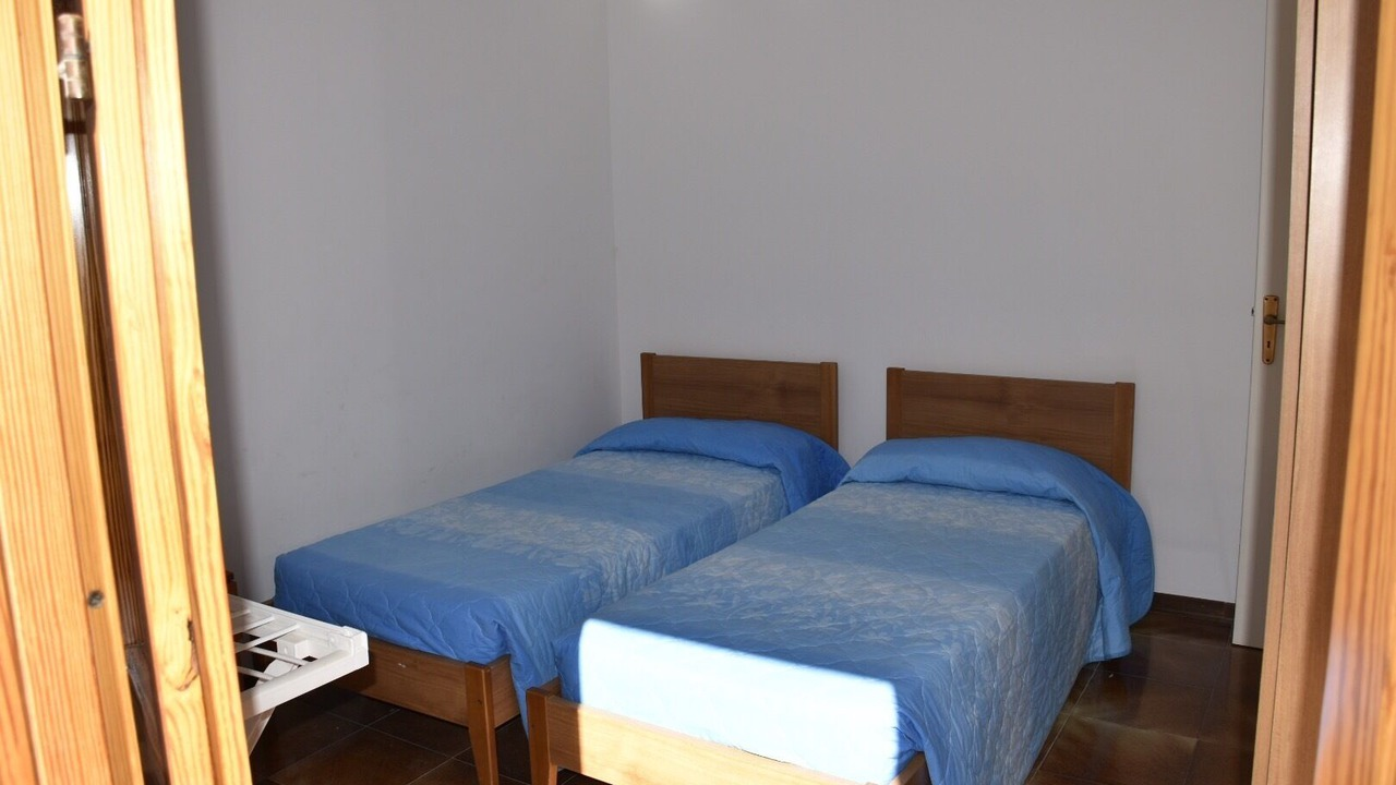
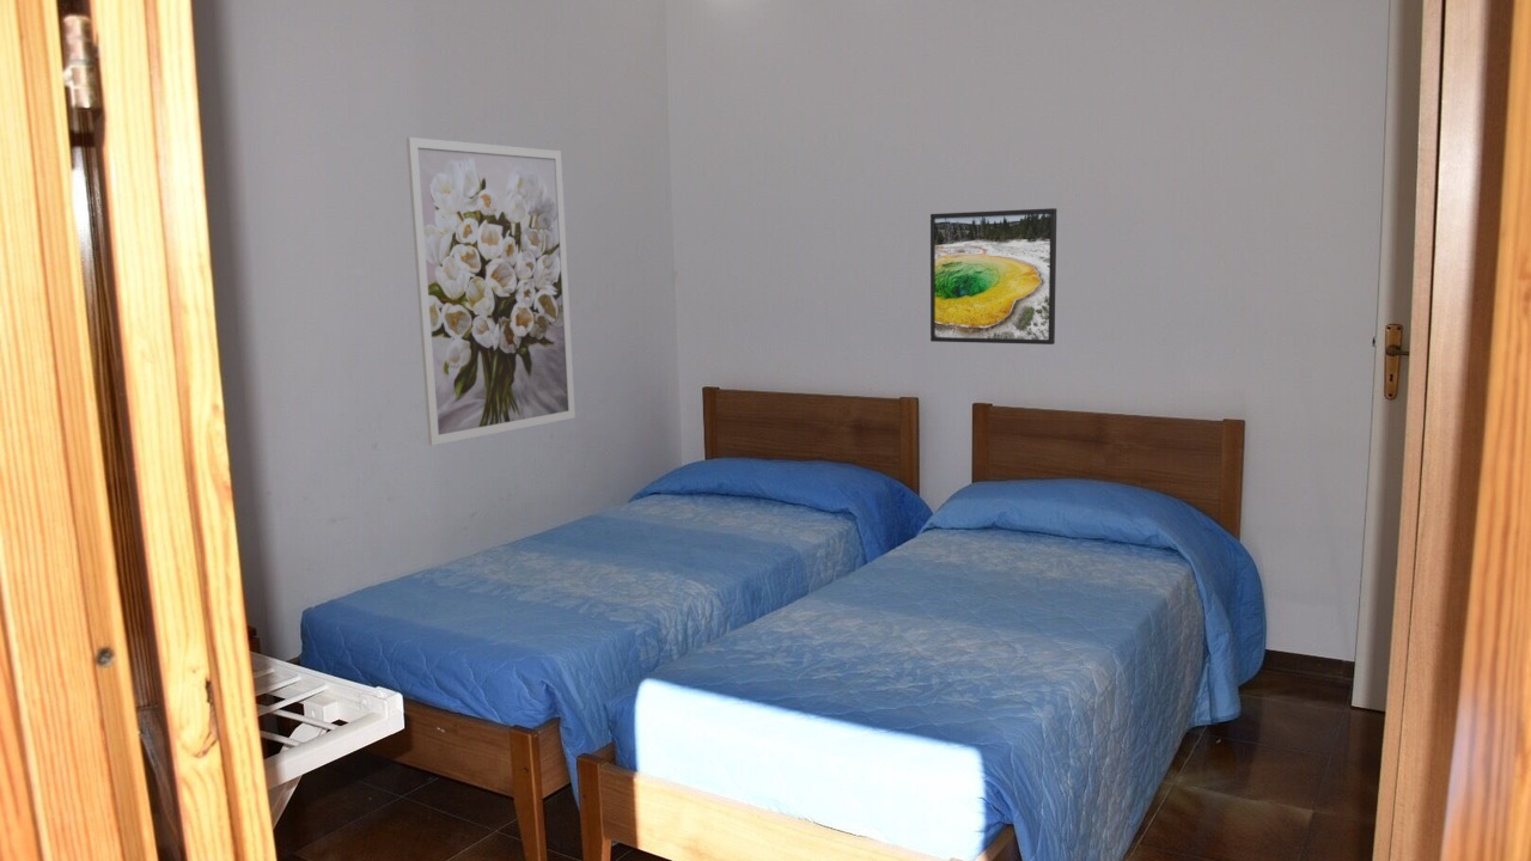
+ wall art [405,136,577,446]
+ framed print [929,207,1059,346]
